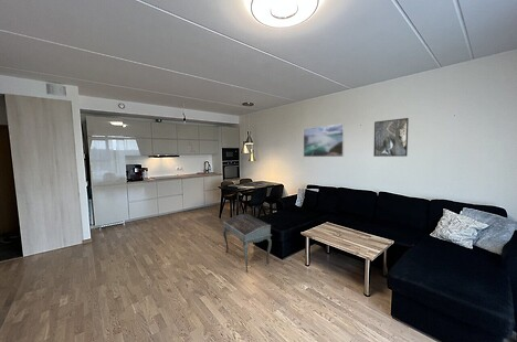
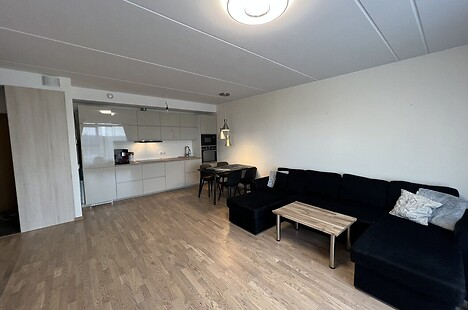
- writing desk [222,213,273,274]
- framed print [372,117,410,158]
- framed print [303,122,346,158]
